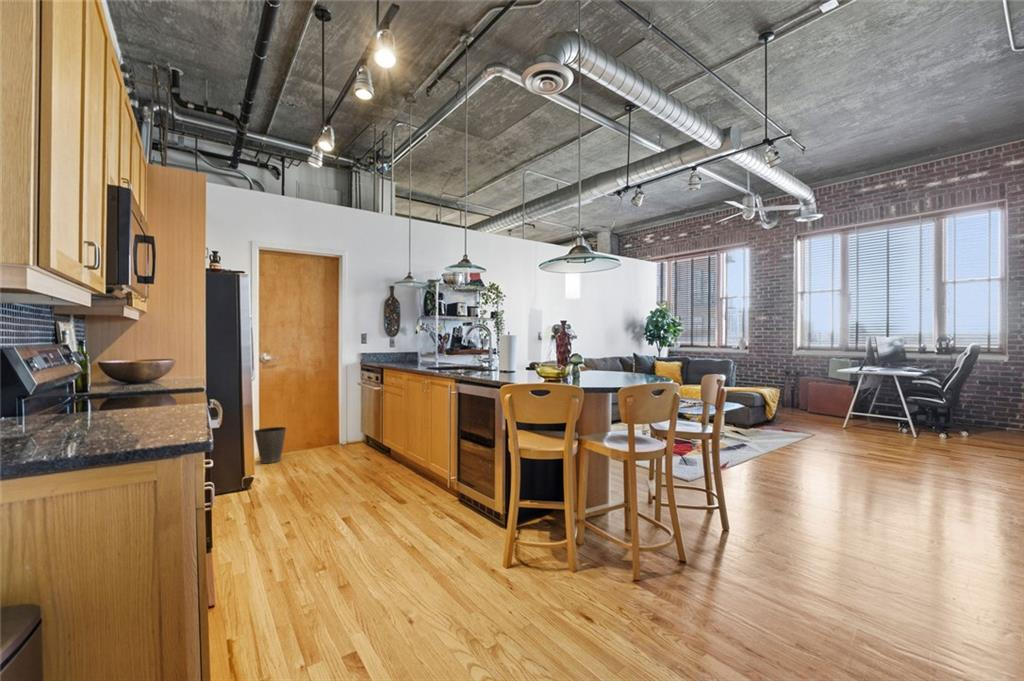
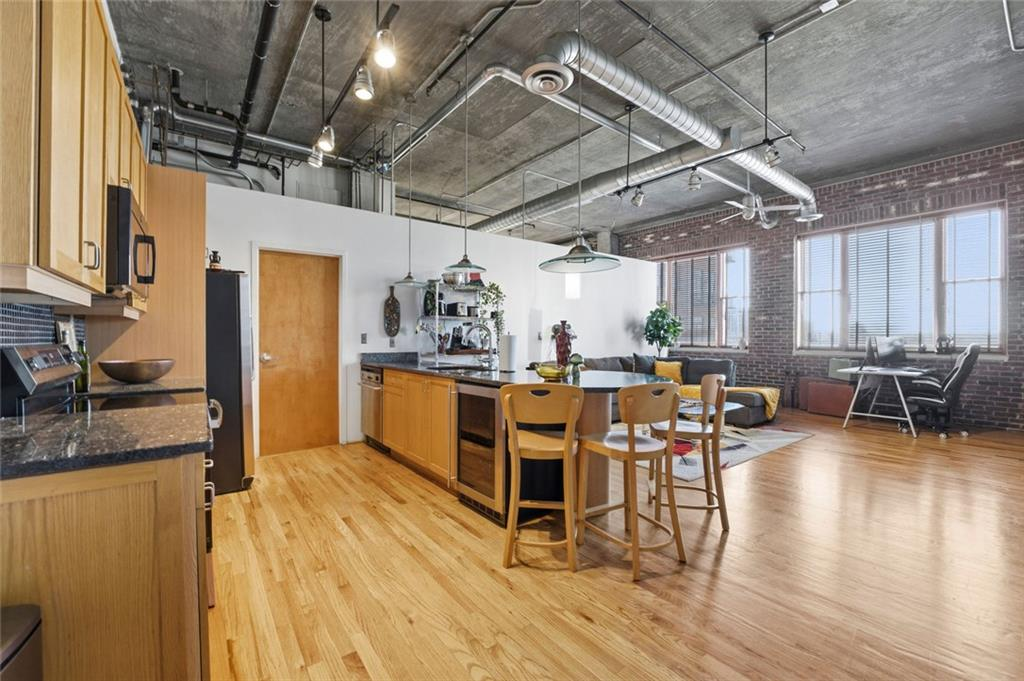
- waste basket [253,426,287,464]
